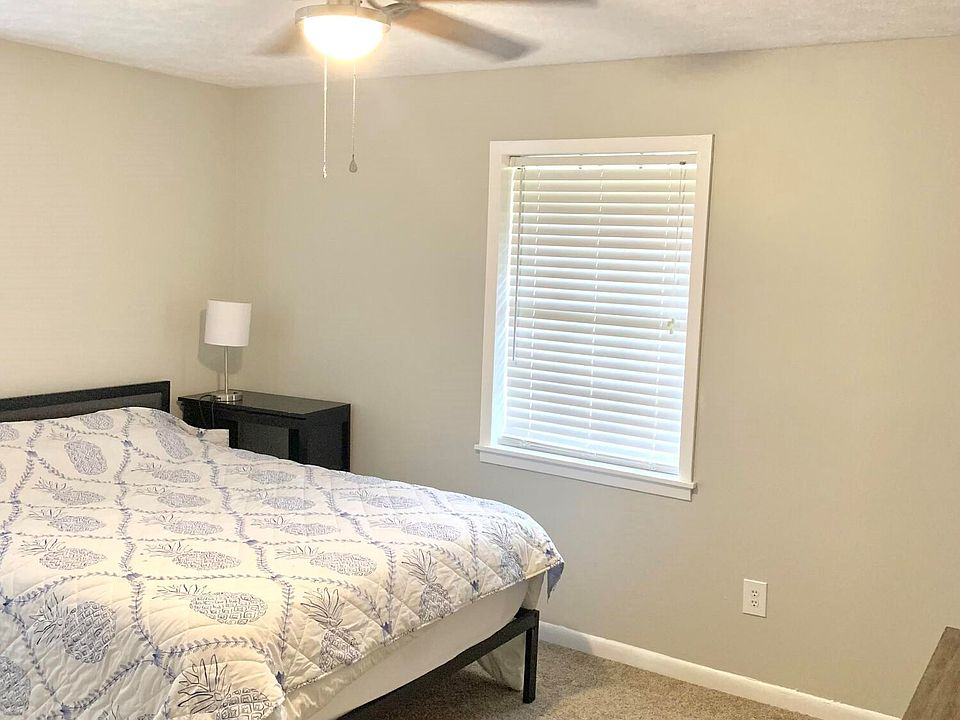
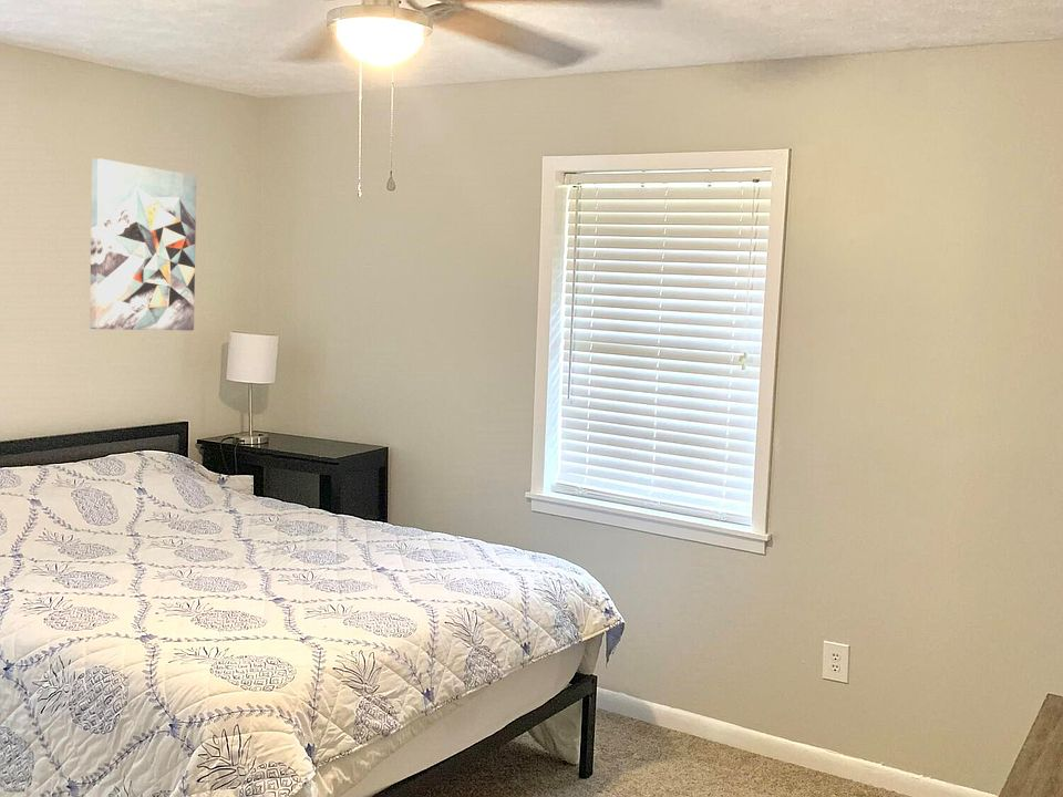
+ wall art [89,157,198,332]
